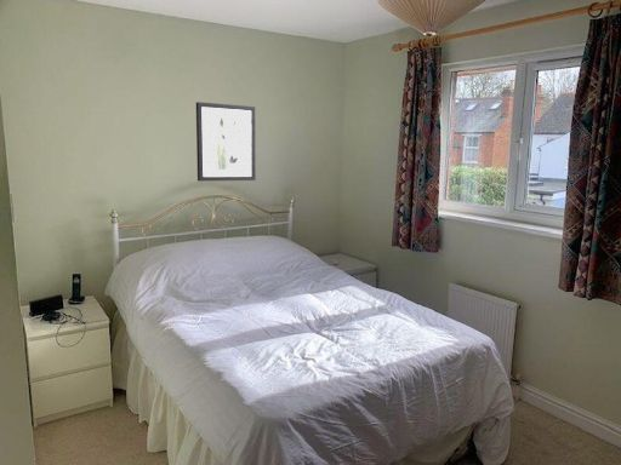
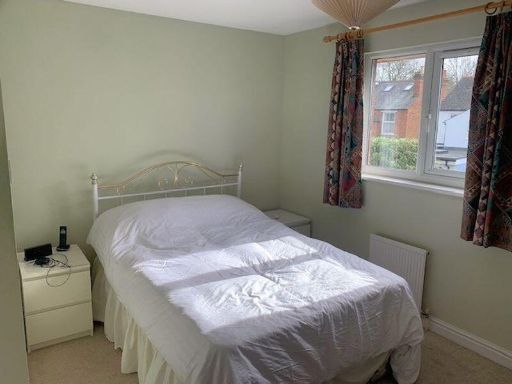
- wall art [195,101,257,183]
